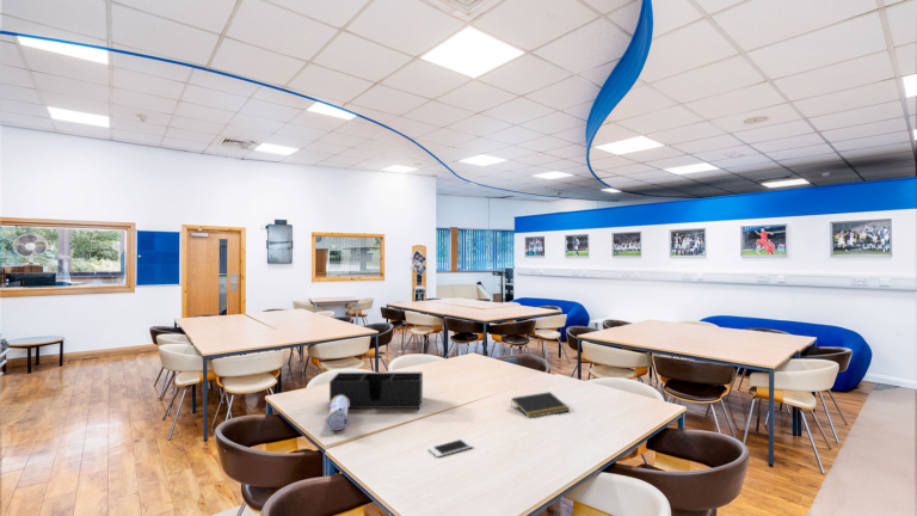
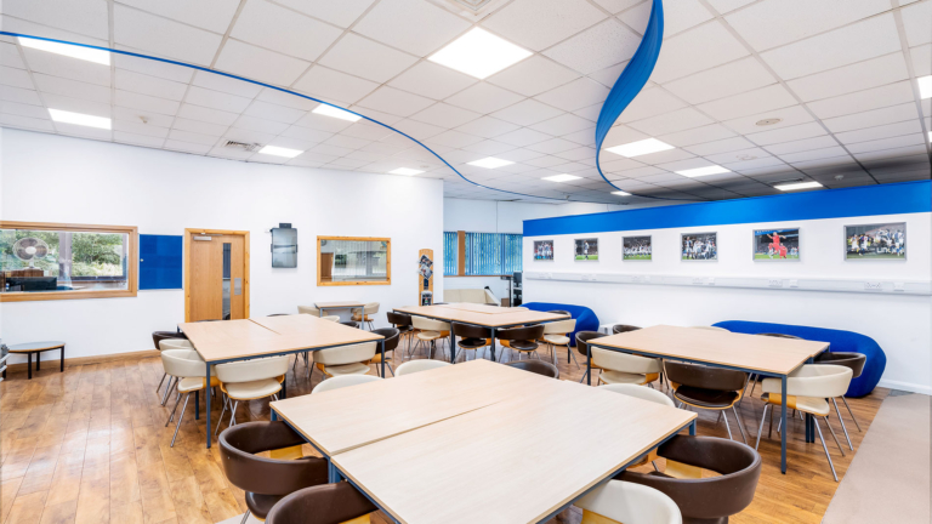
- desk organizer [328,371,424,410]
- pencil case [326,395,350,431]
- cell phone [427,437,474,459]
- notepad [510,391,571,418]
